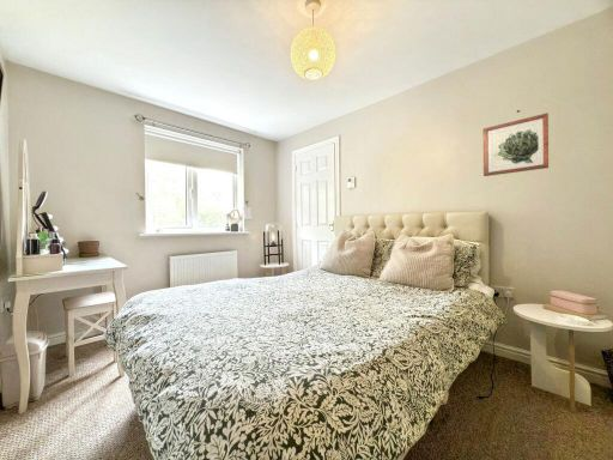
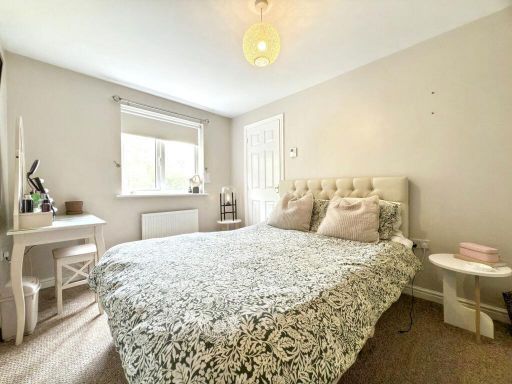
- wall art [481,111,550,177]
